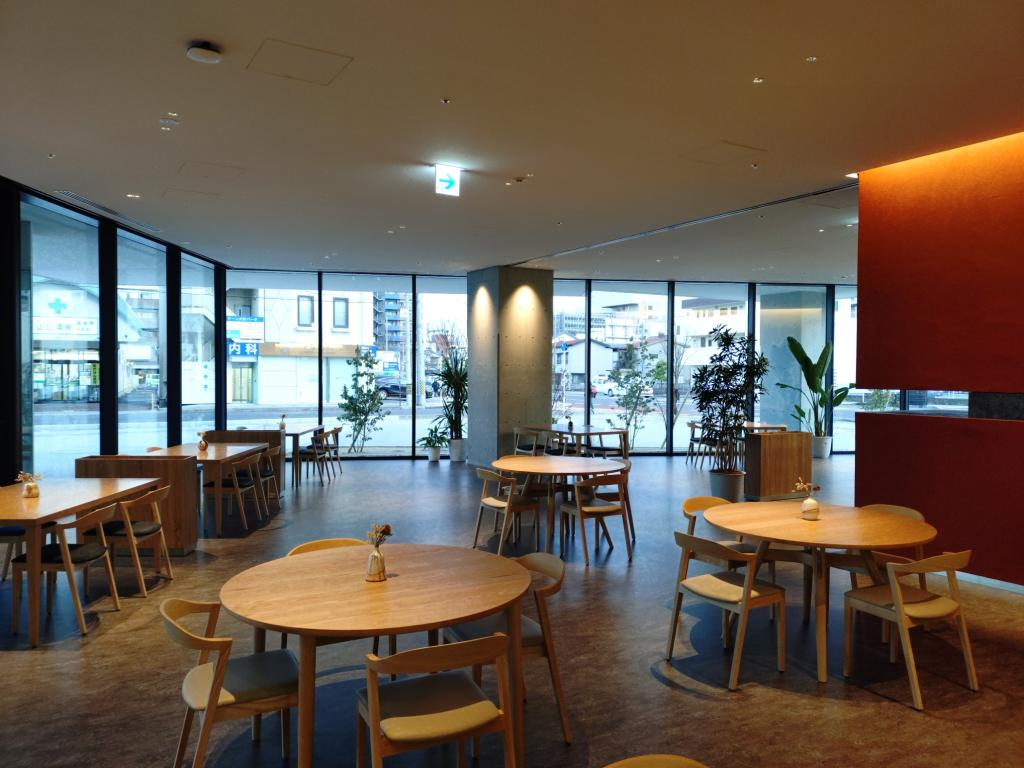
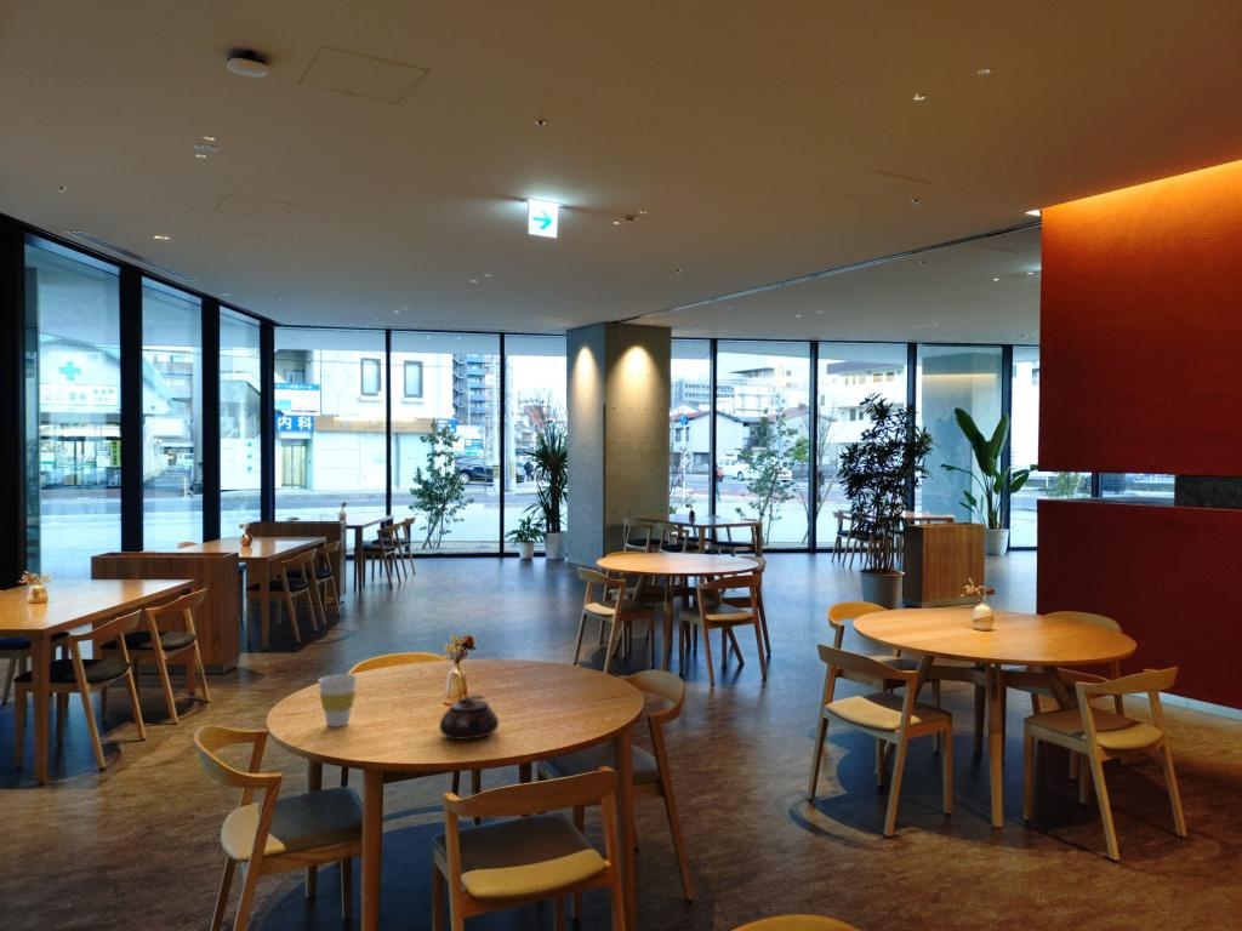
+ cup [317,673,358,729]
+ teapot [438,696,500,741]
